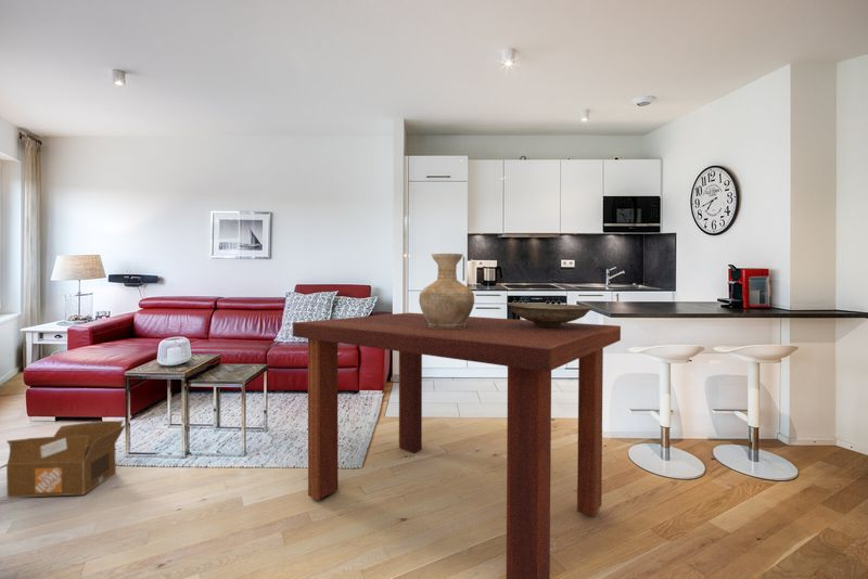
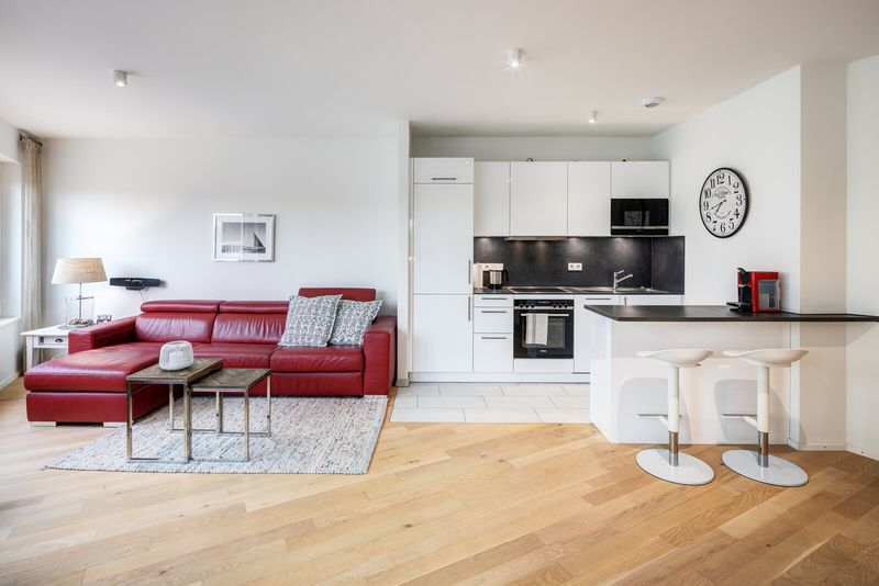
- cardboard box [0,420,127,499]
- dining table [292,312,622,579]
- decorative bowl [506,301,592,327]
- vase [418,253,475,329]
